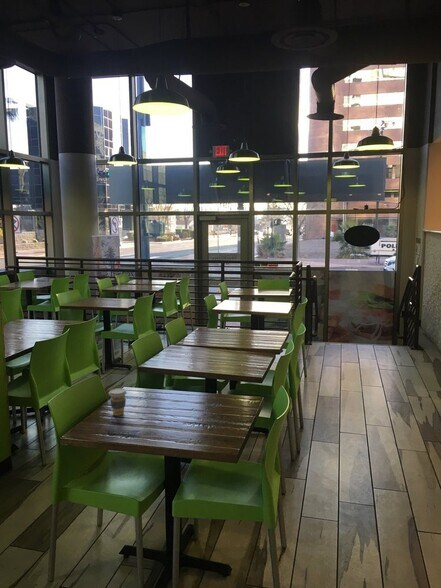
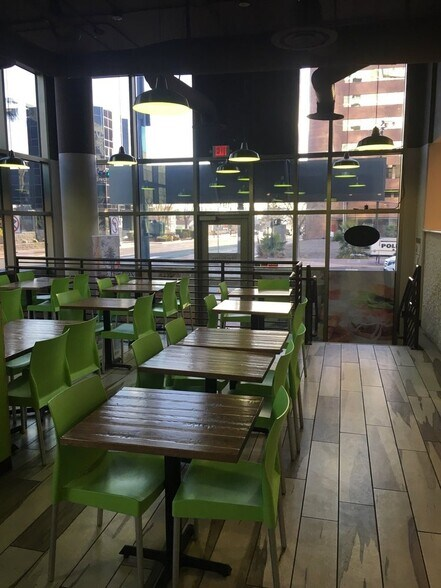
- coffee cup [108,387,128,417]
